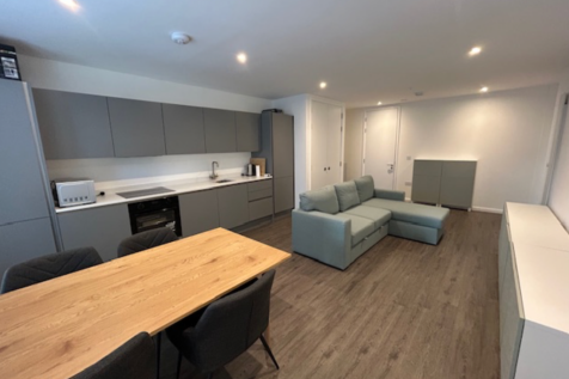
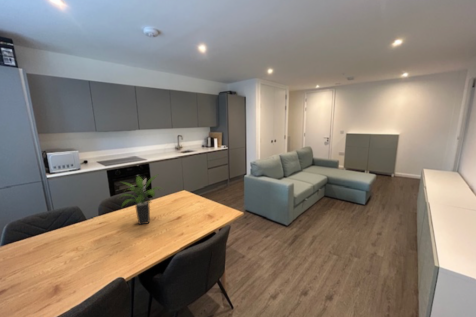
+ potted plant [116,174,165,226]
